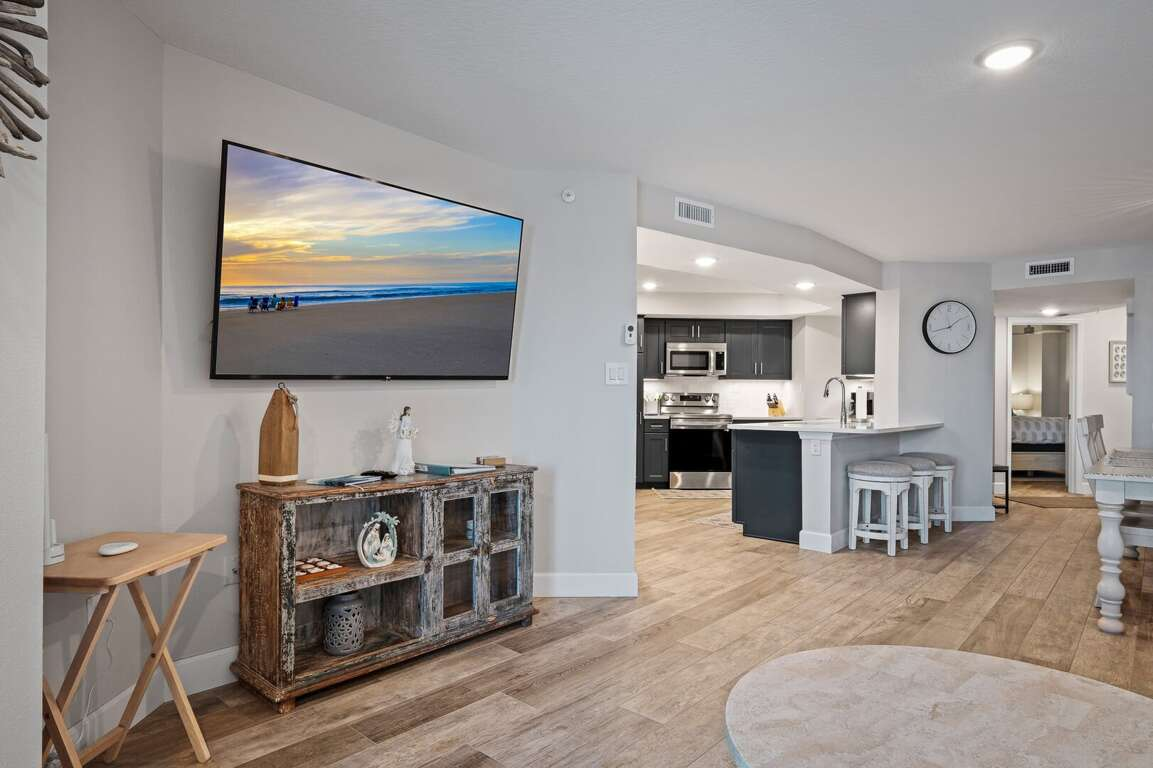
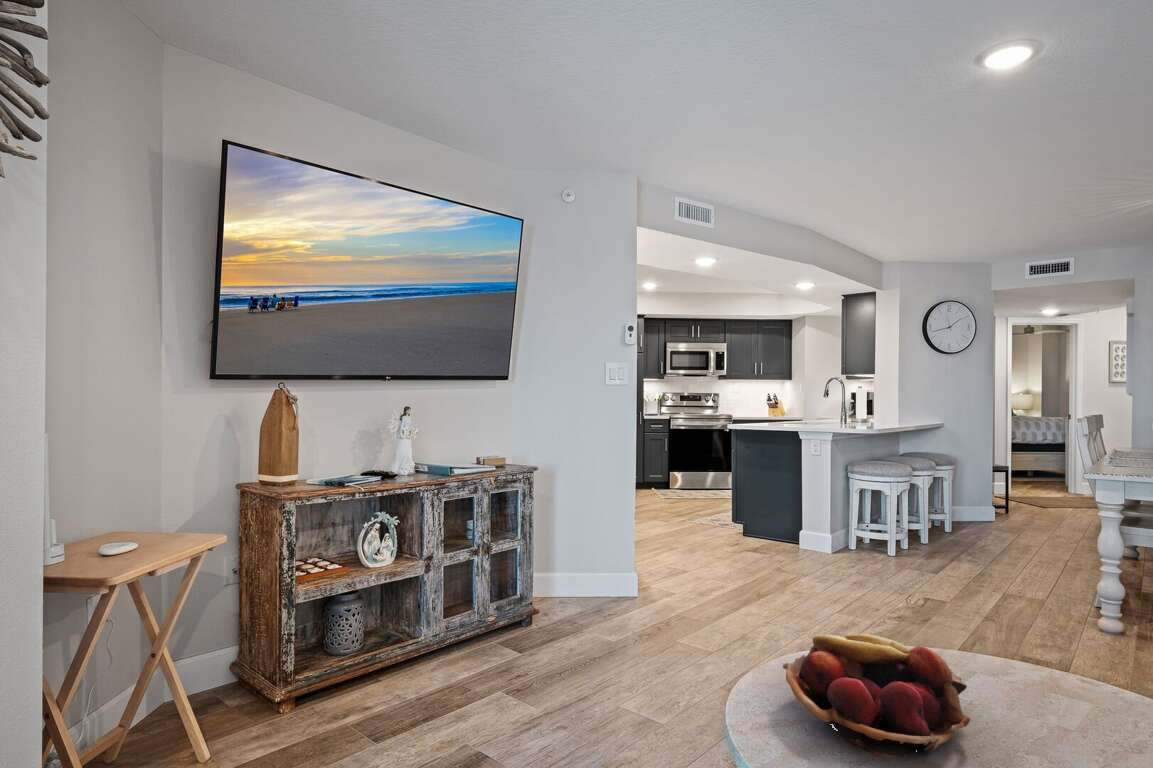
+ fruit basket [782,633,971,759]
